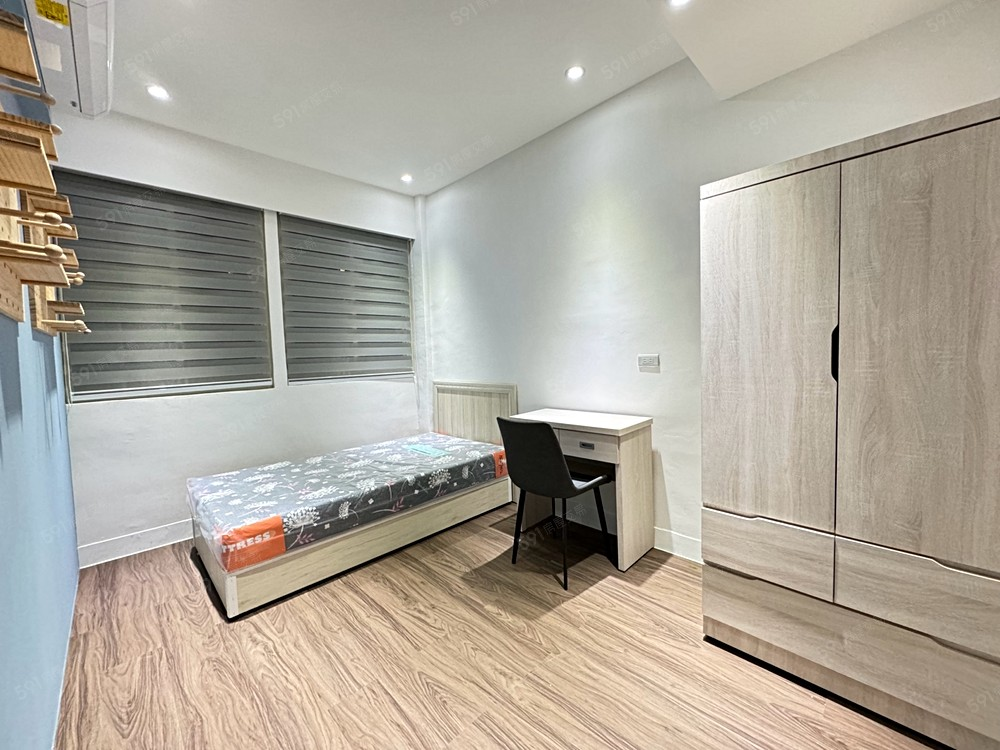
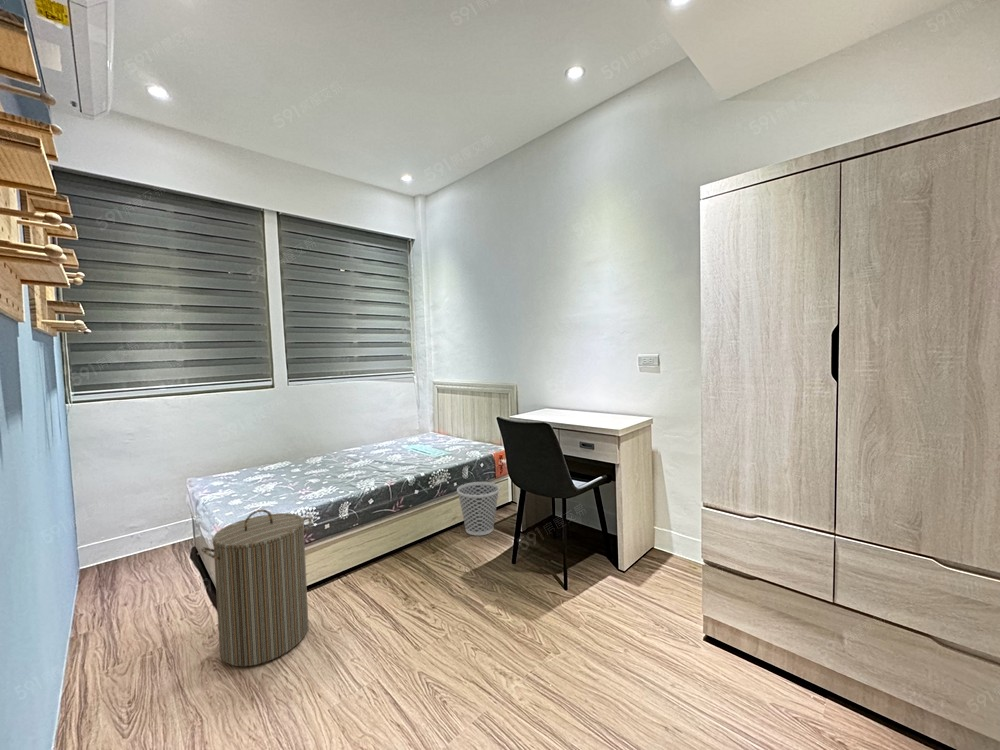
+ laundry hamper [200,509,313,667]
+ wastebasket [456,481,501,536]
